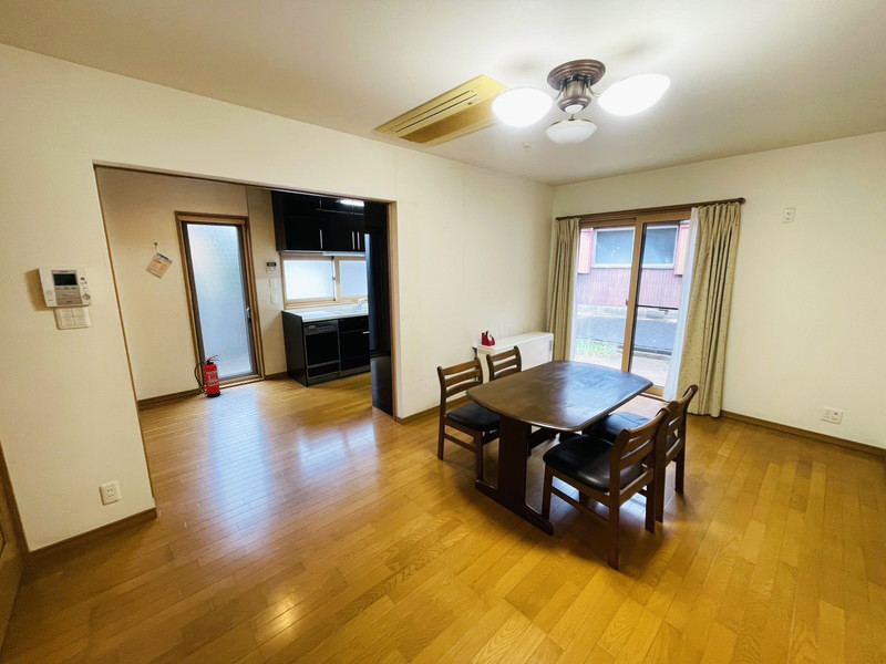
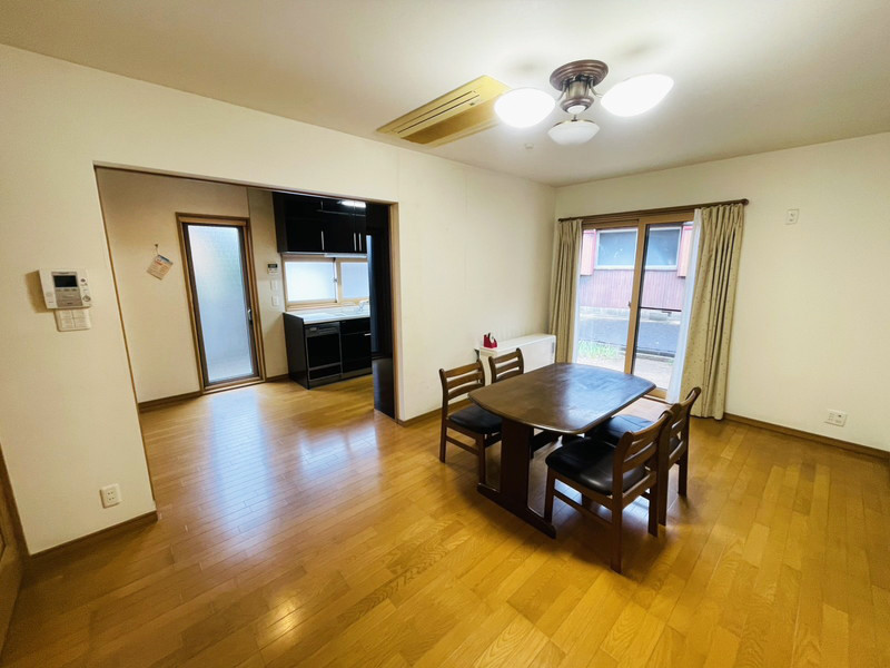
- fire extinguisher [193,354,222,398]
